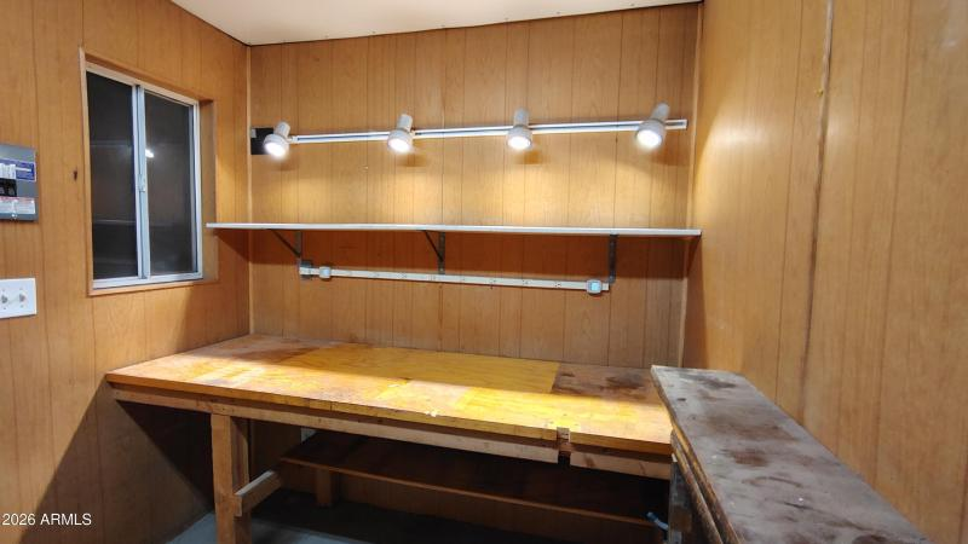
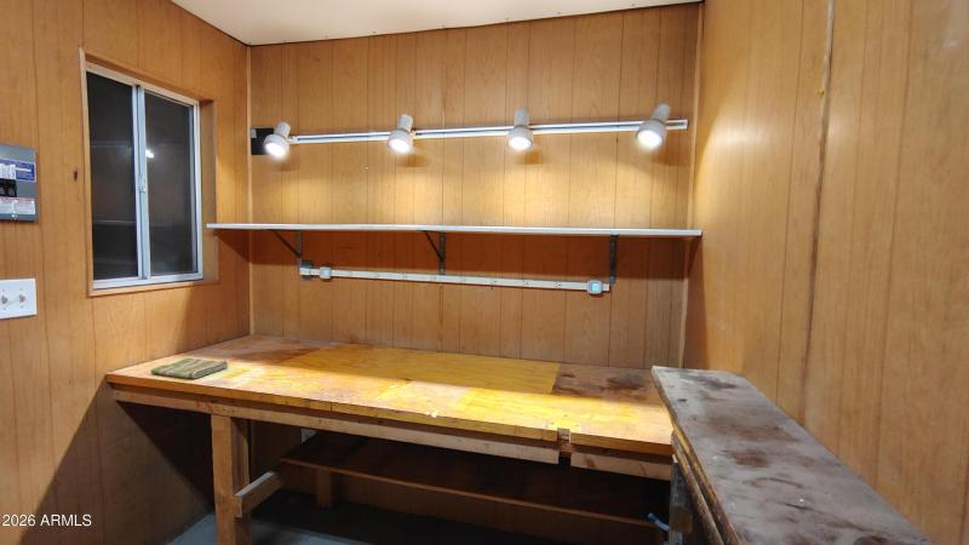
+ dish towel [150,357,229,379]
